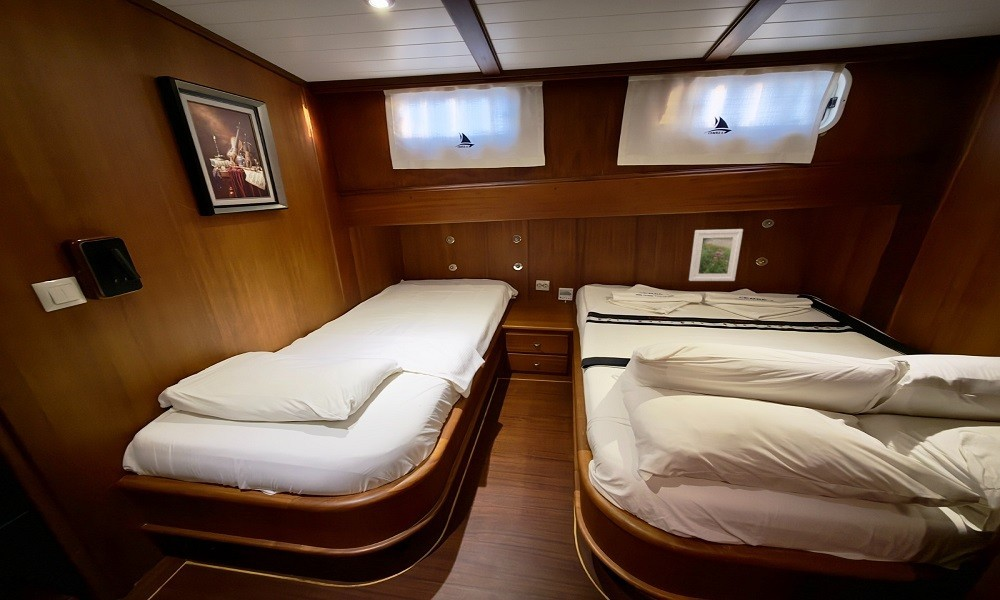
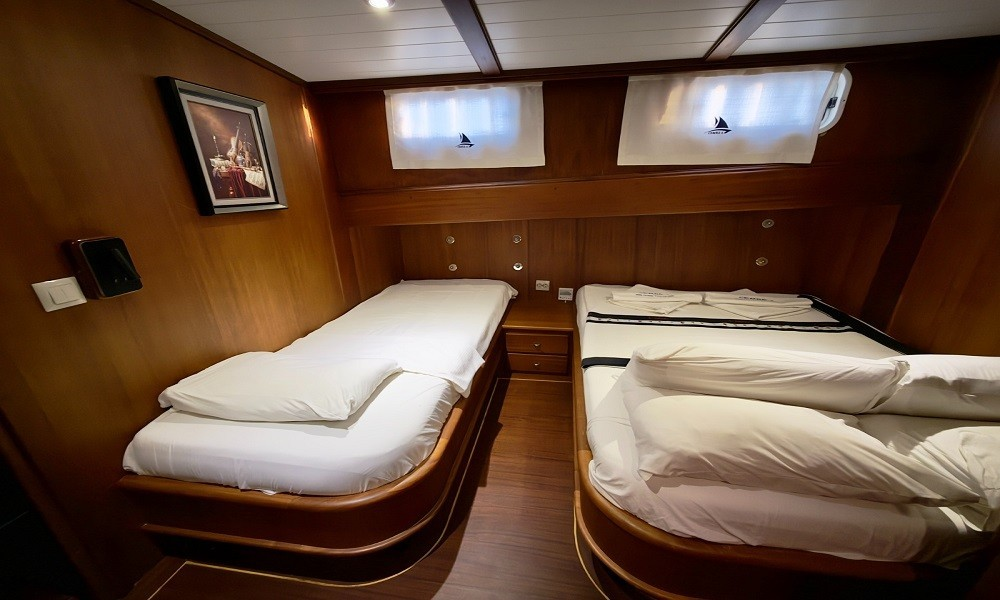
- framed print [688,228,744,282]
